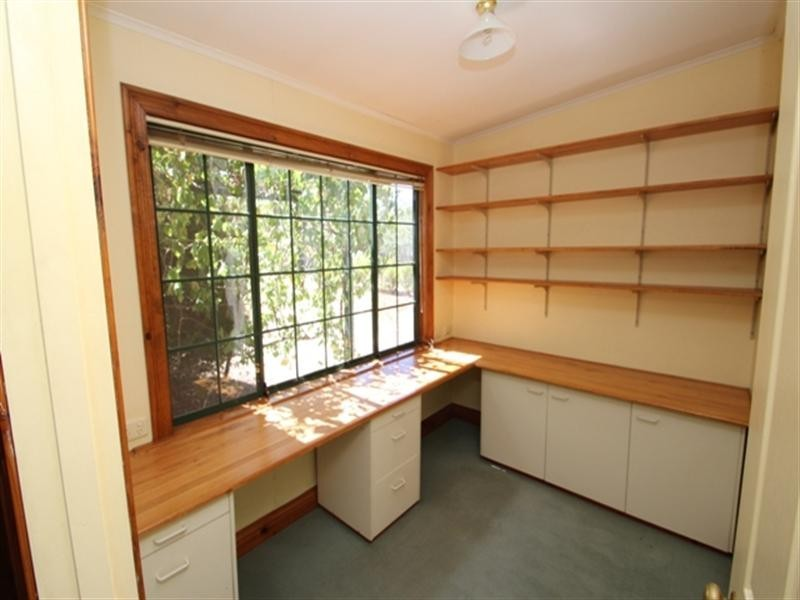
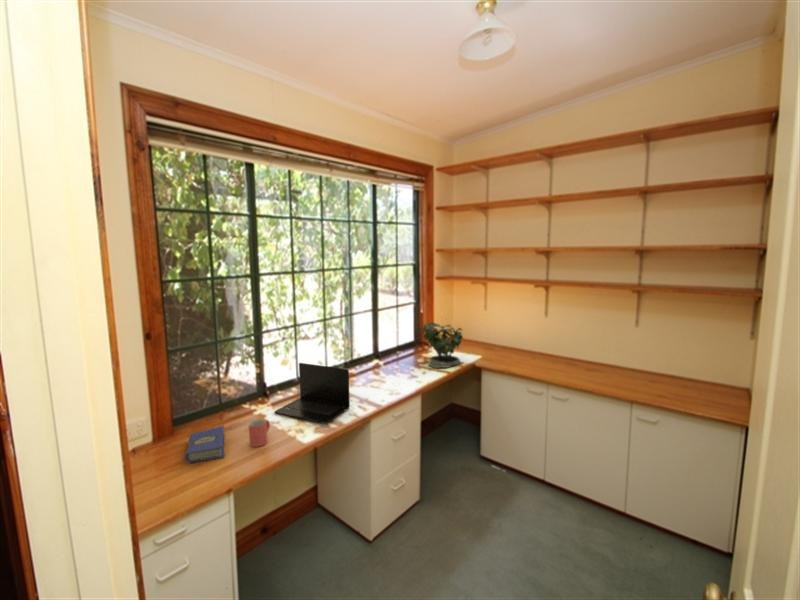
+ mug [248,418,271,448]
+ laptop [273,362,351,425]
+ potted plant [419,318,466,369]
+ hardcover book [184,424,226,464]
